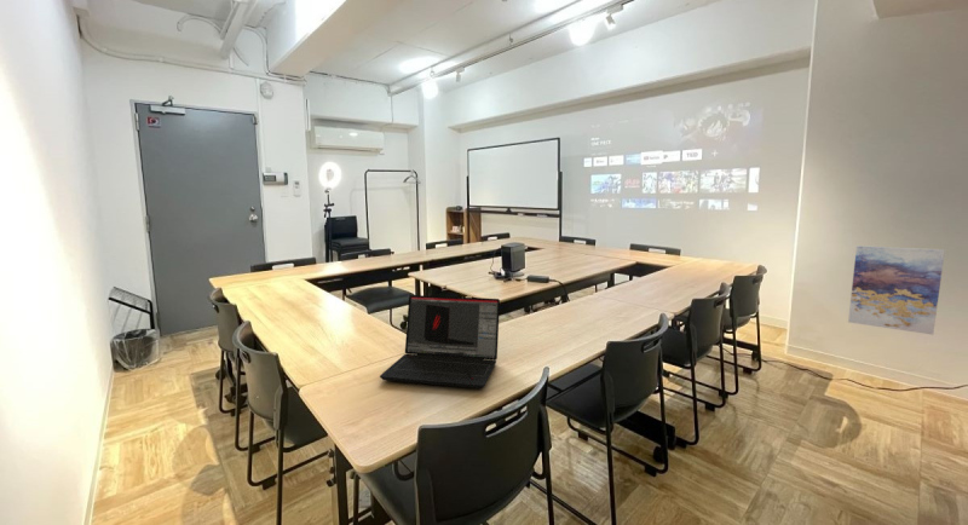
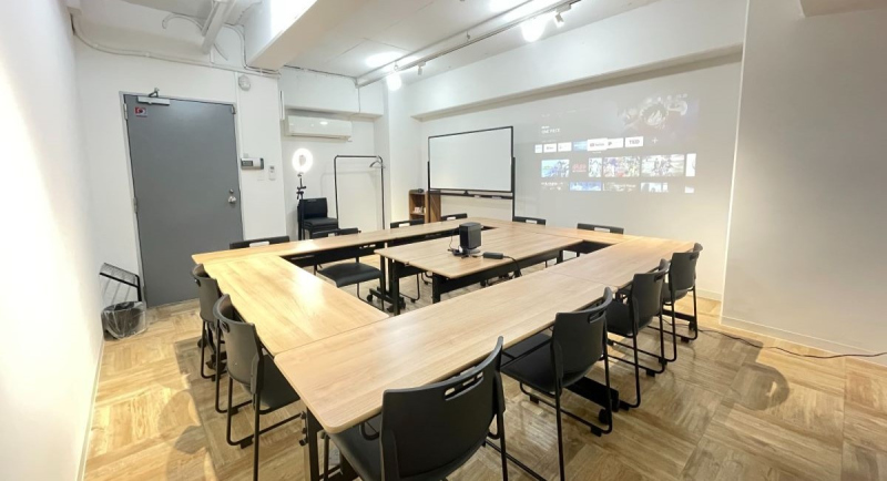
- laptop [379,294,501,390]
- wall art [847,244,946,336]
